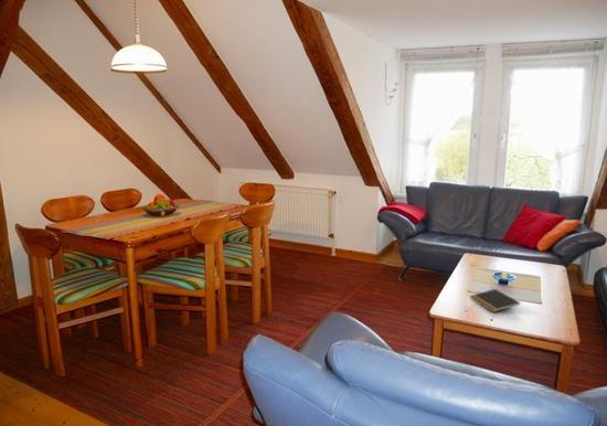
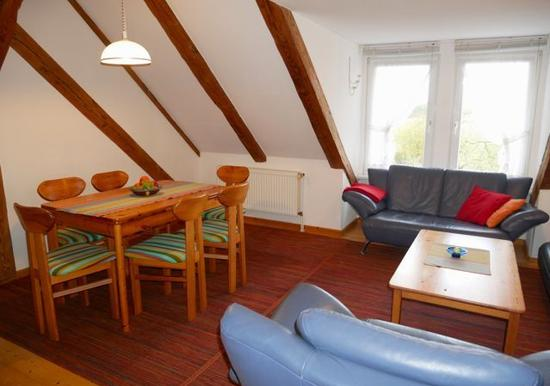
- notepad [469,288,521,313]
